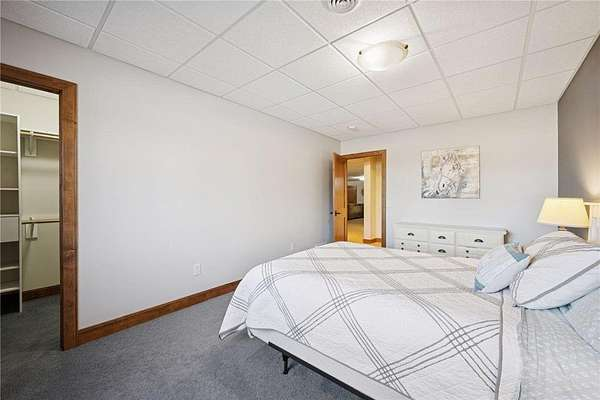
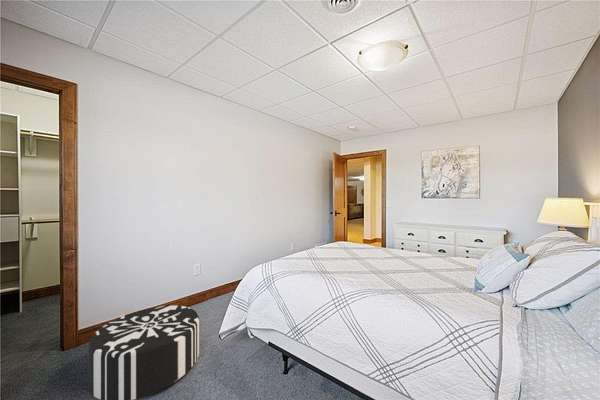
+ pouf [87,305,200,400]
